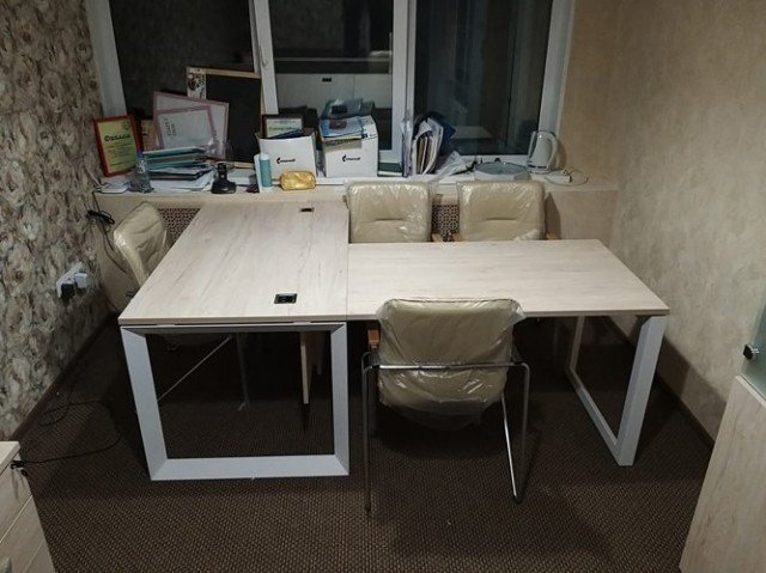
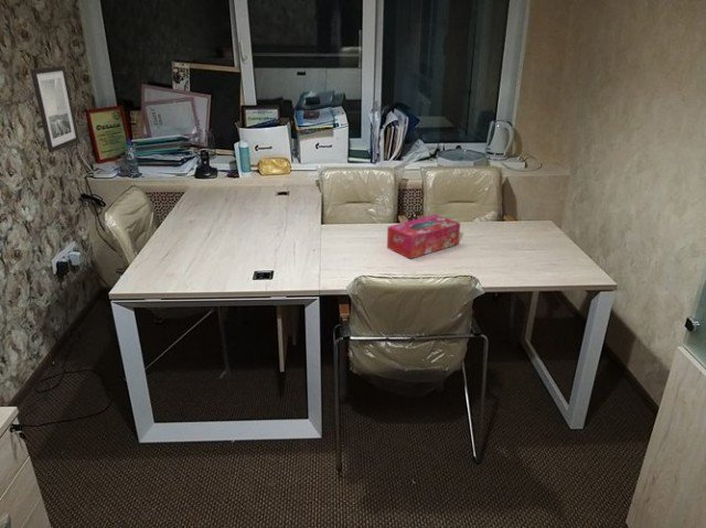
+ tissue box [386,214,461,260]
+ wall art [30,65,81,153]
